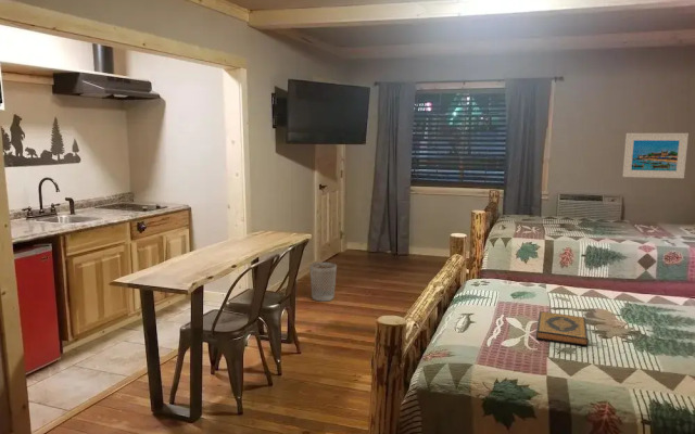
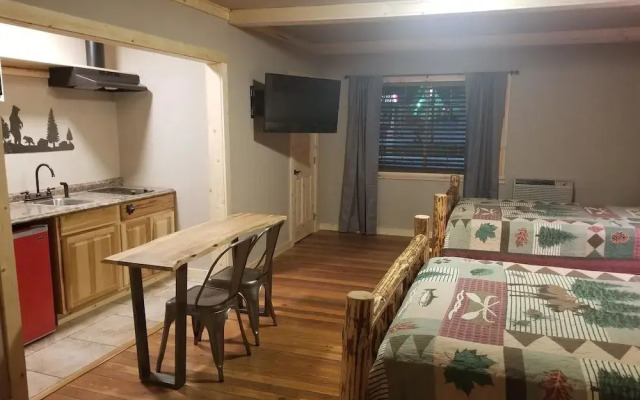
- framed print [621,132,690,179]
- hardback book [535,310,589,347]
- wastebasket [308,261,338,302]
